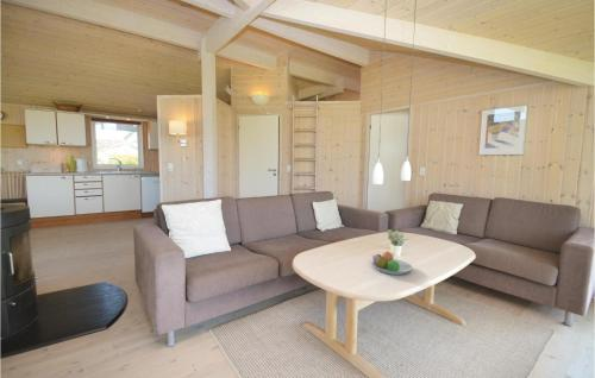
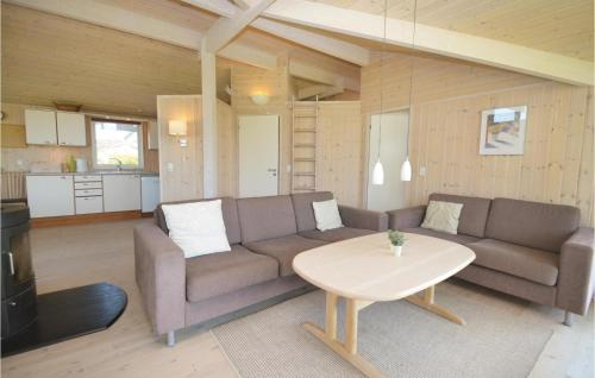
- fruit bowl [371,251,414,276]
